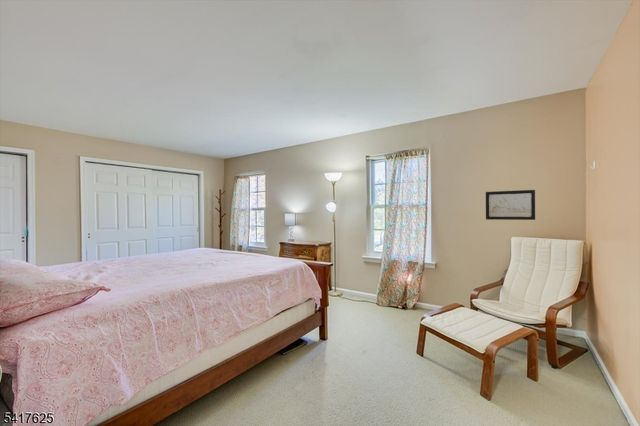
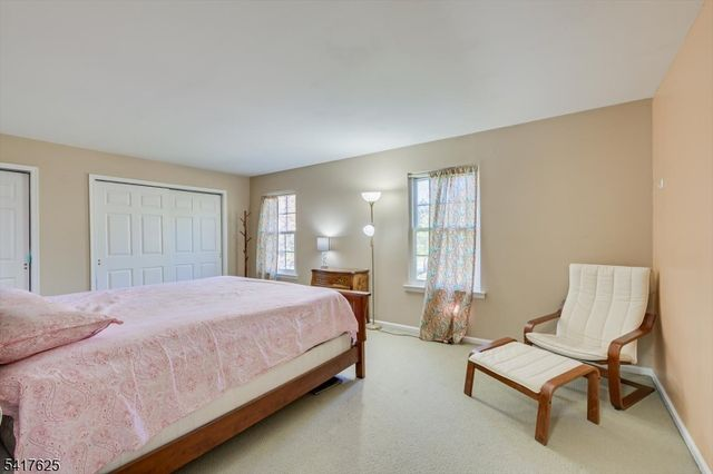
- wall art [485,189,536,221]
